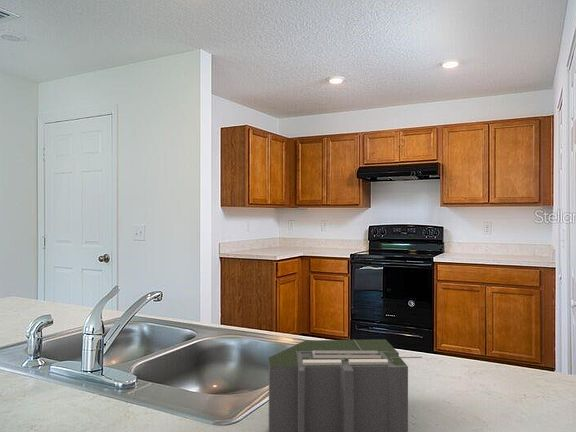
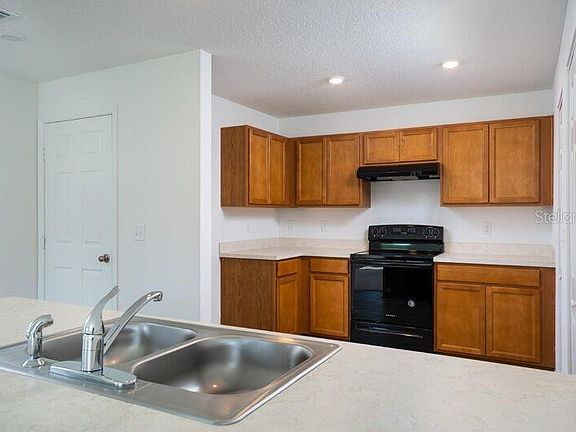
- toaster [268,338,423,432]
